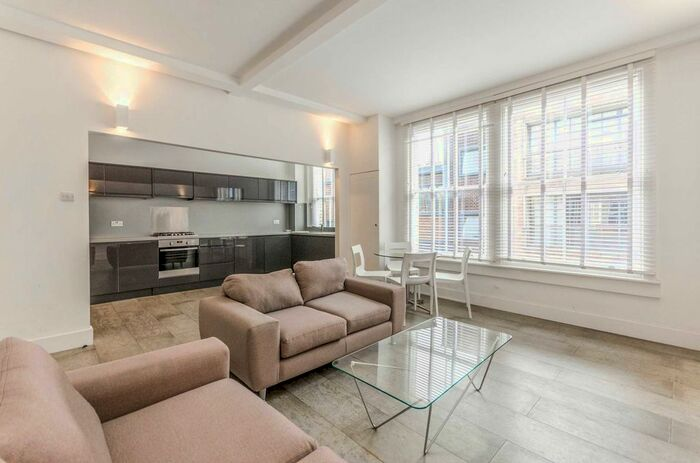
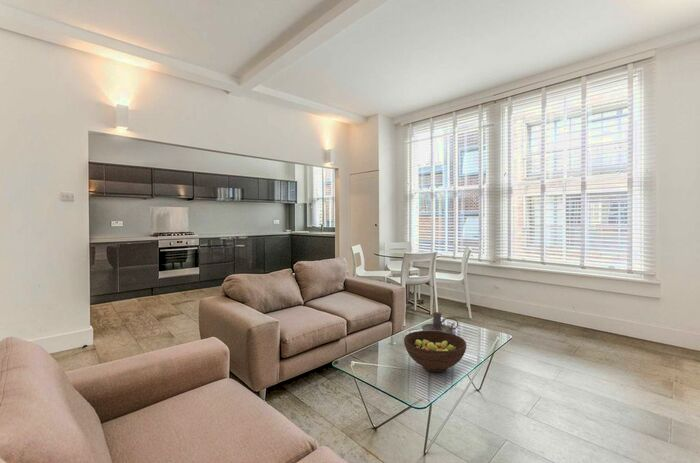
+ fruit bowl [403,330,467,373]
+ candle holder [421,311,459,334]
